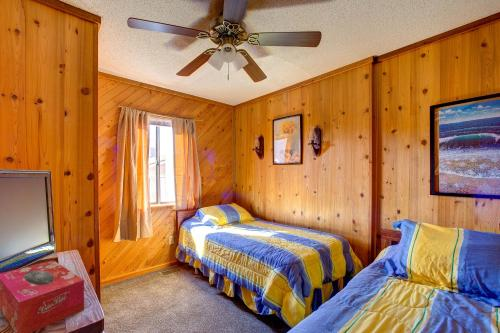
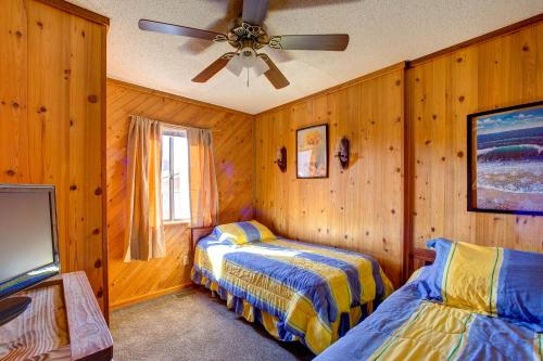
- tissue box [0,259,85,333]
